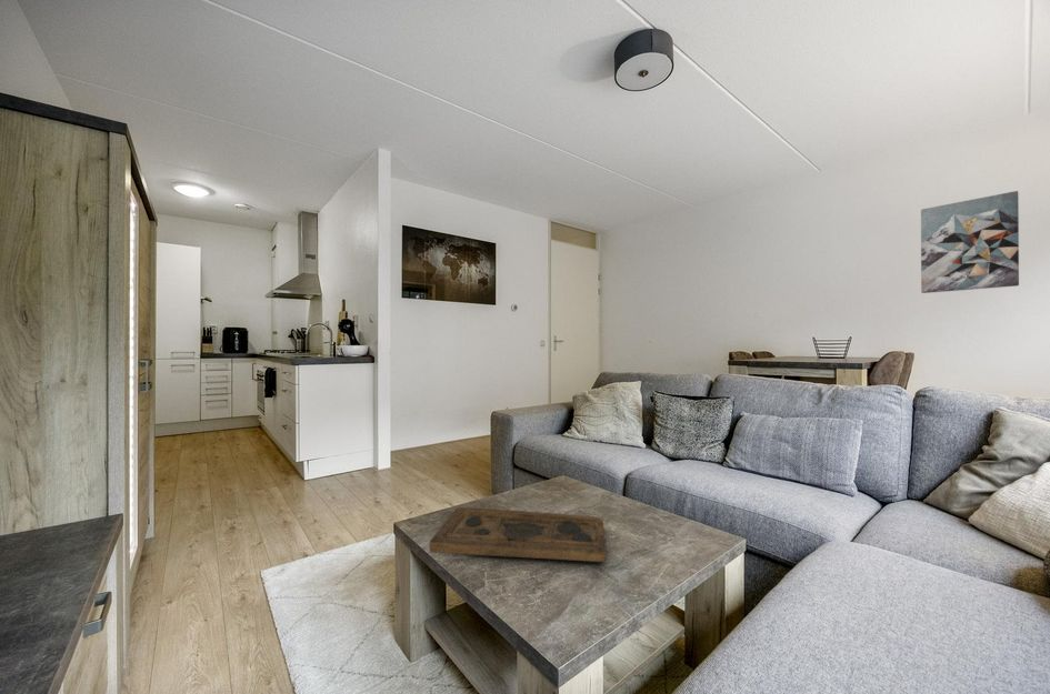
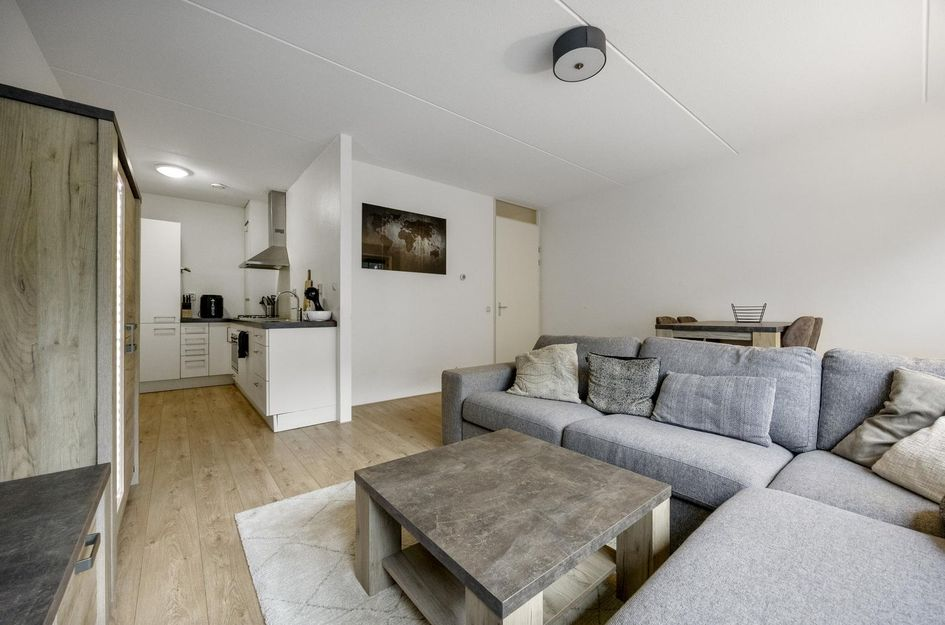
- decorative tray [428,506,608,563]
- wall art [920,190,1020,294]
